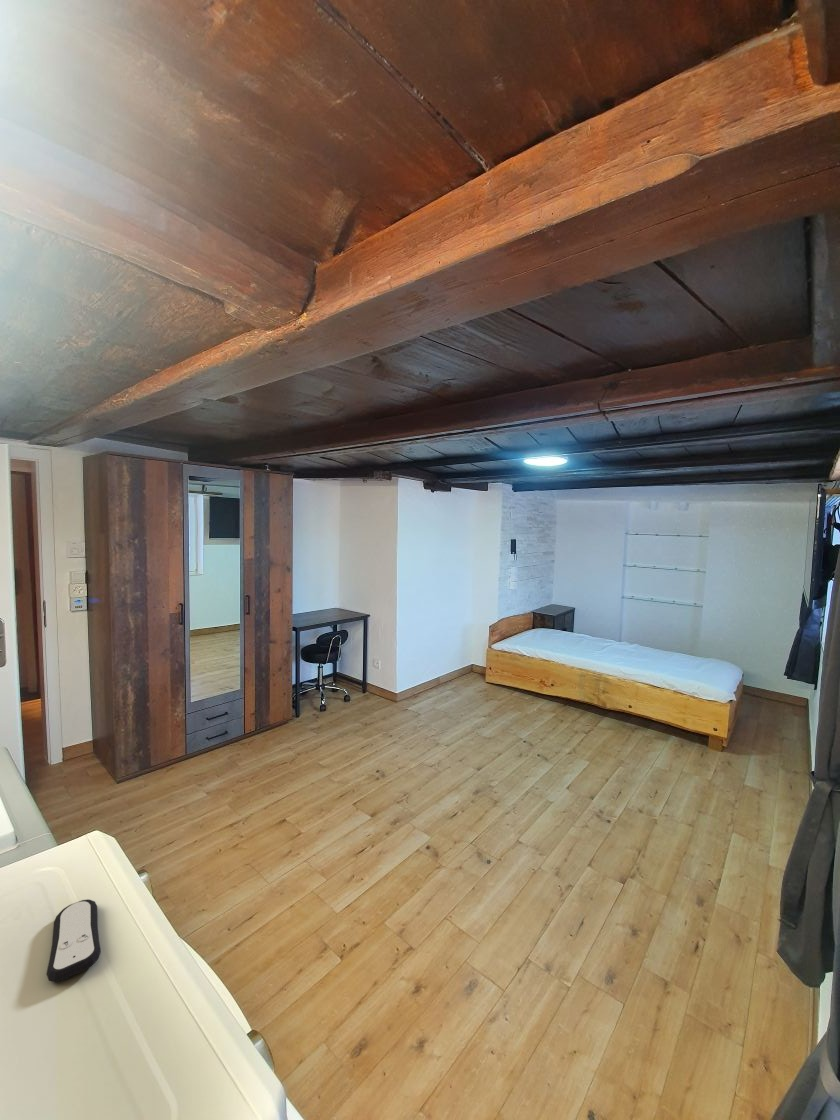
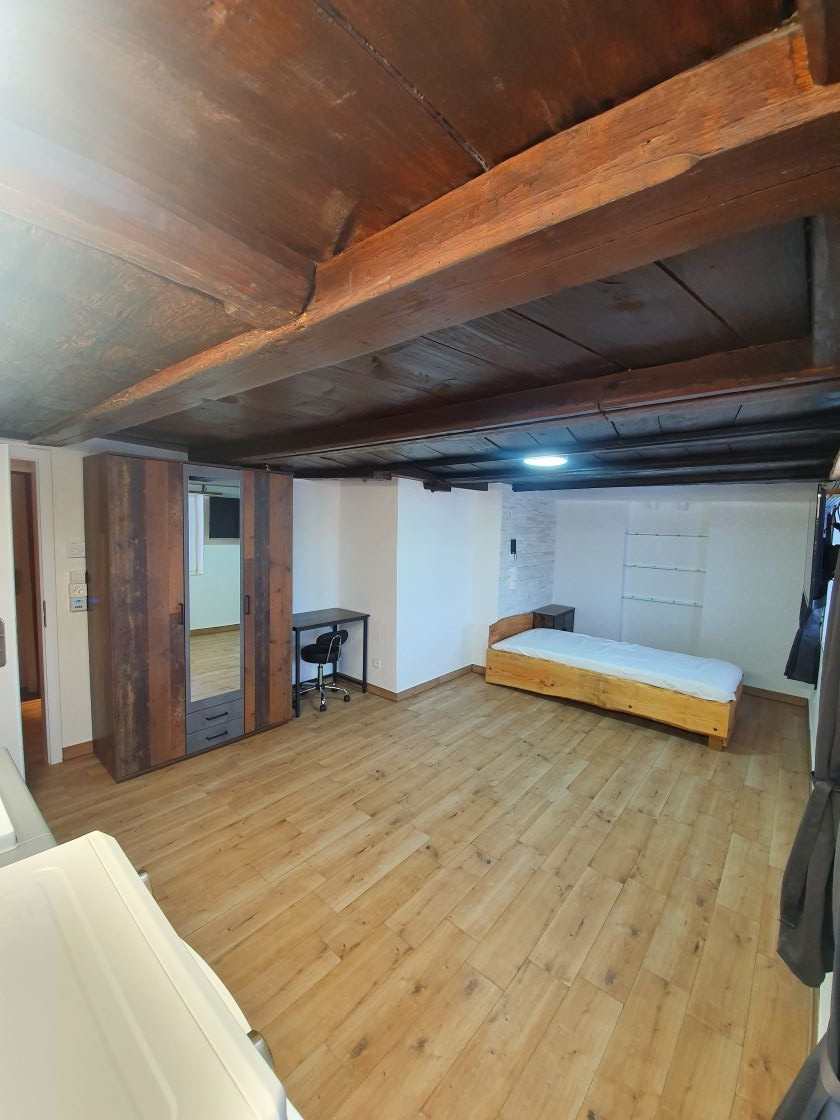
- remote control [46,898,102,983]
